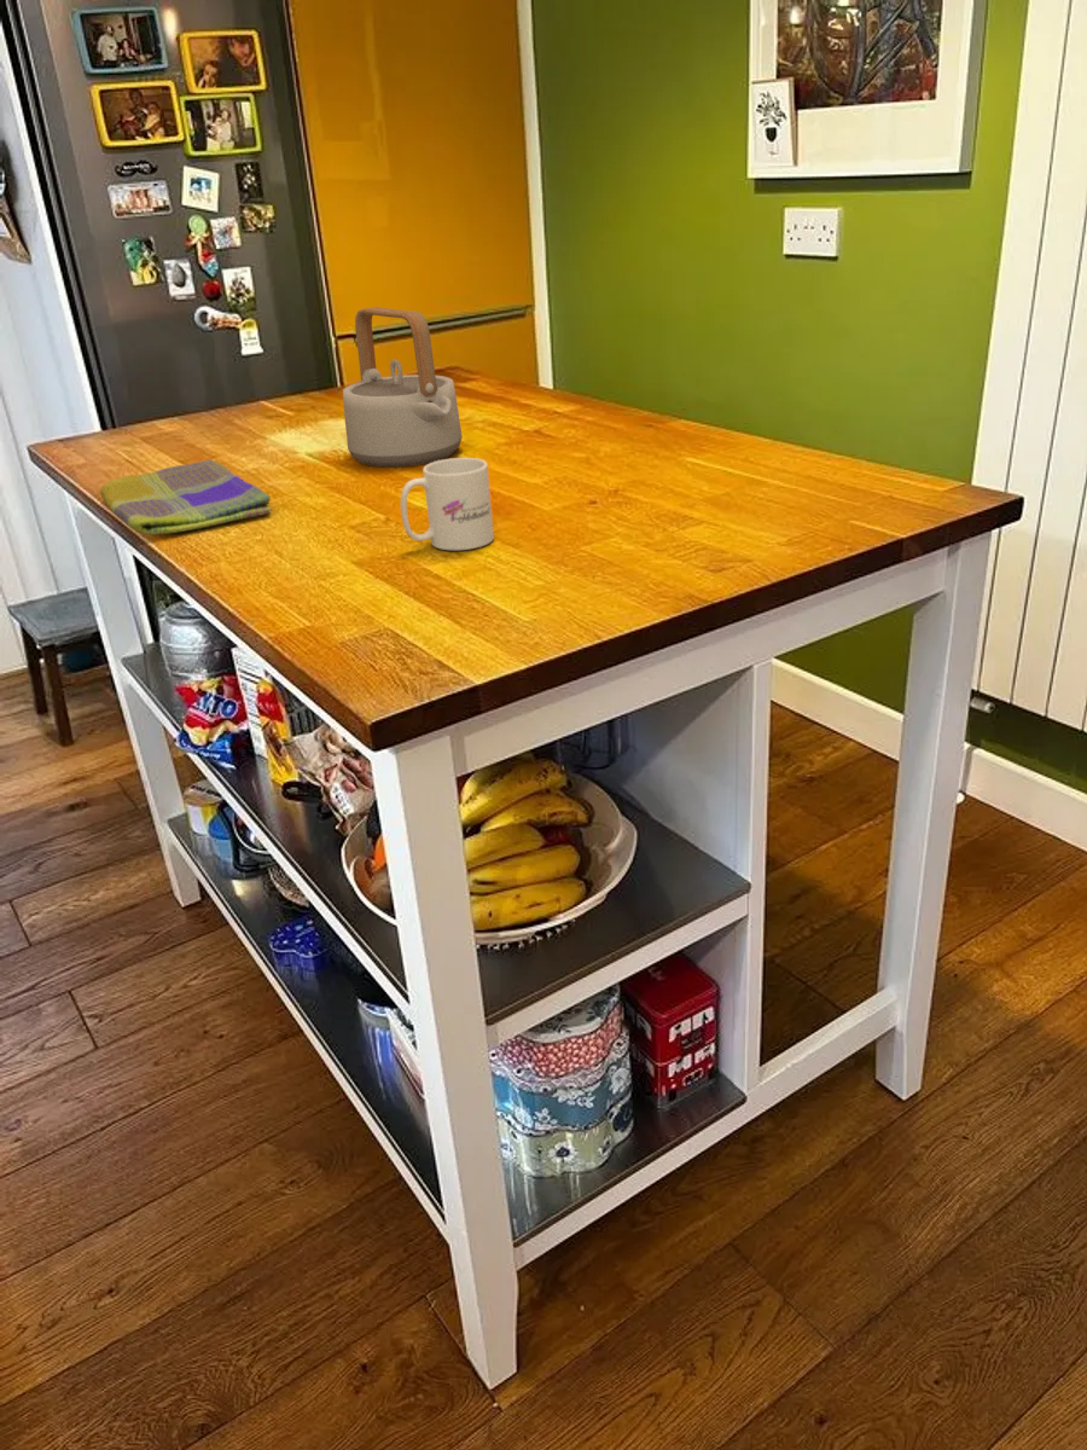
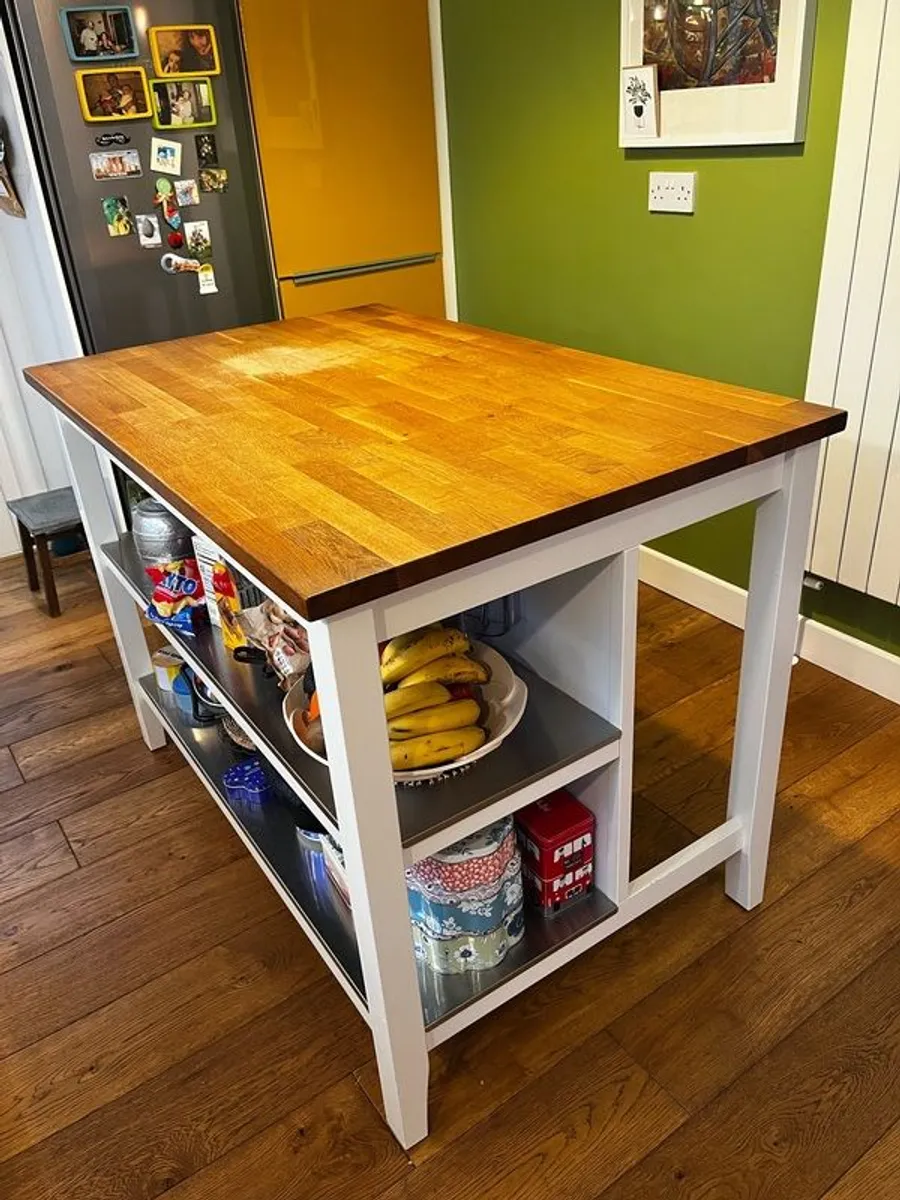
- mug [400,457,495,551]
- teapot [342,306,463,468]
- dish towel [99,458,273,535]
